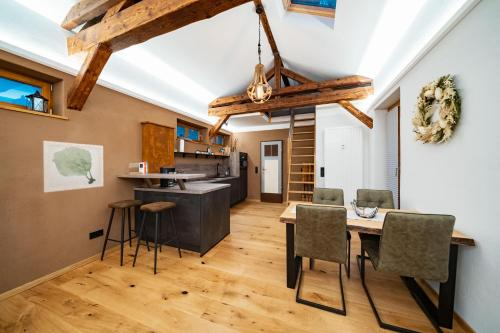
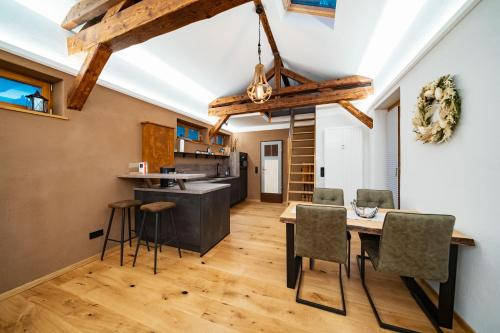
- wall art [42,140,104,193]
